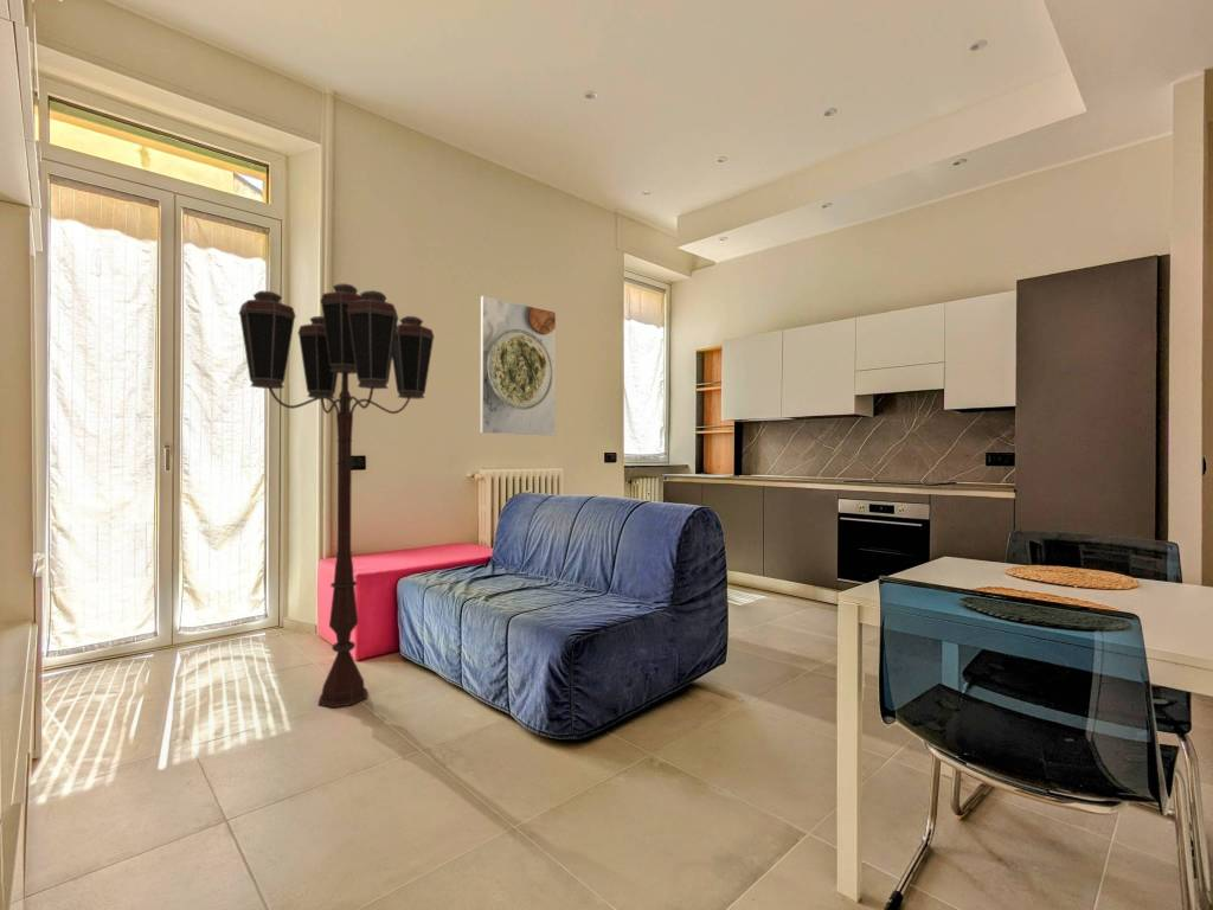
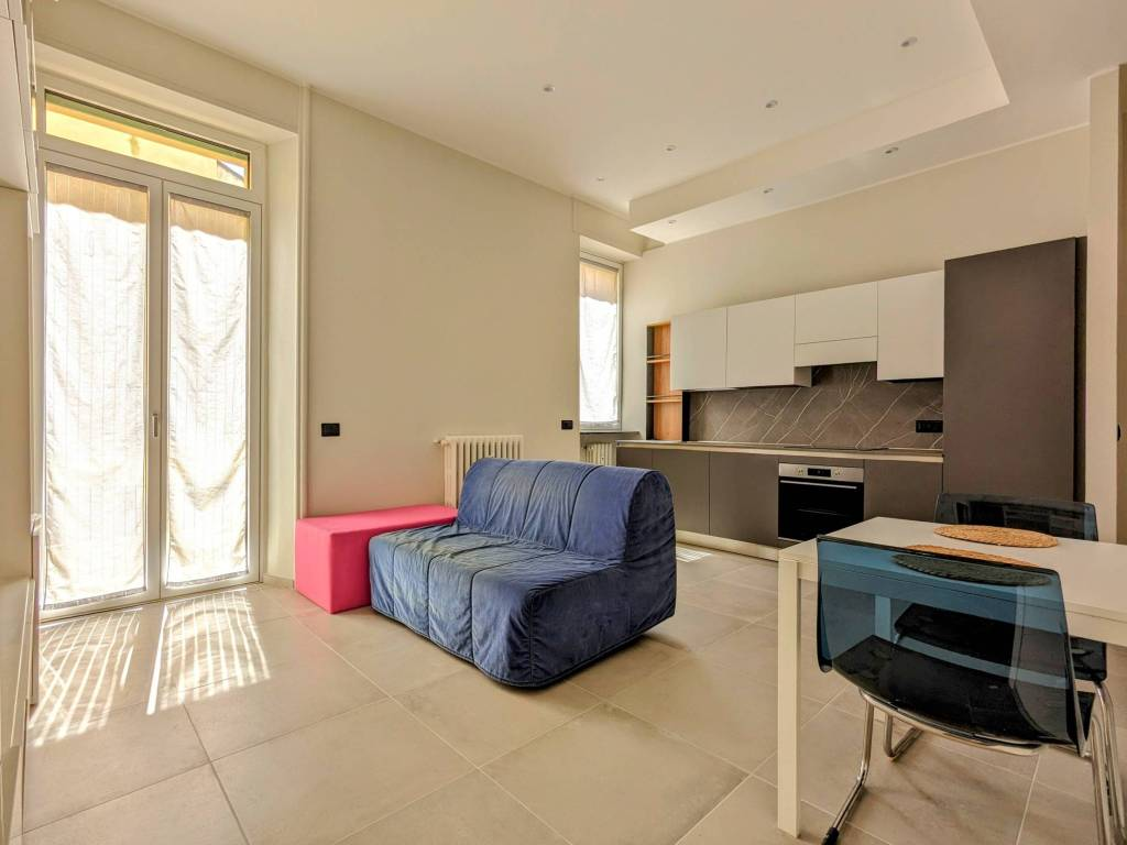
- floor lamp [237,282,436,709]
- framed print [479,295,557,437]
